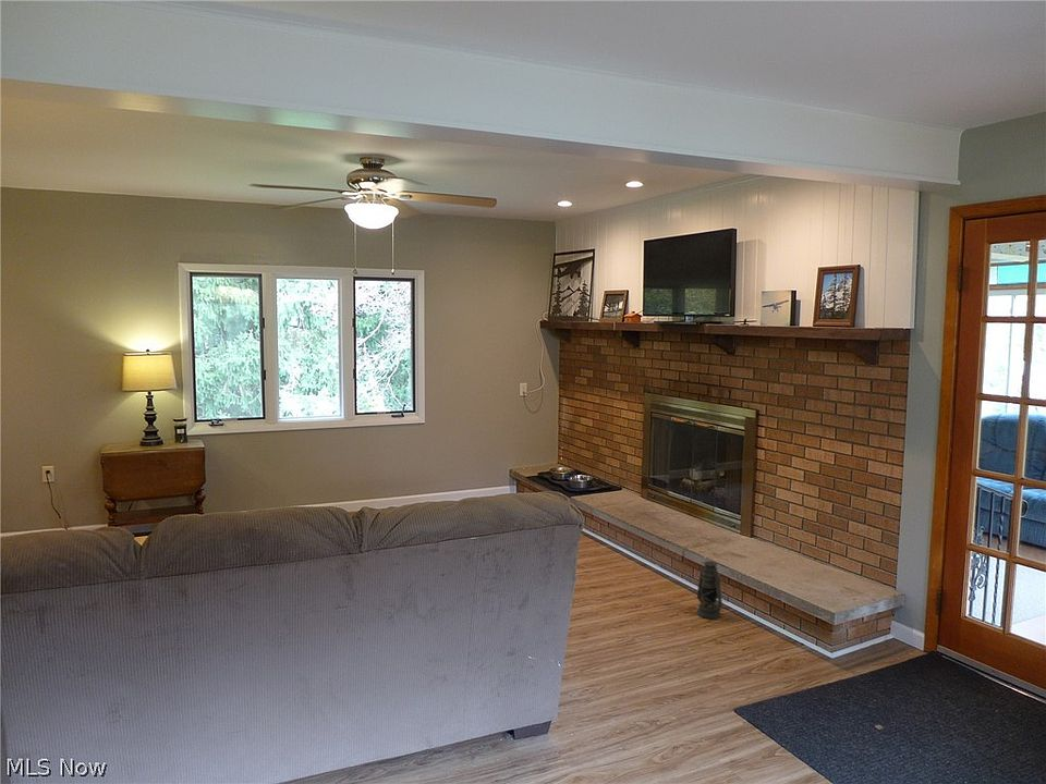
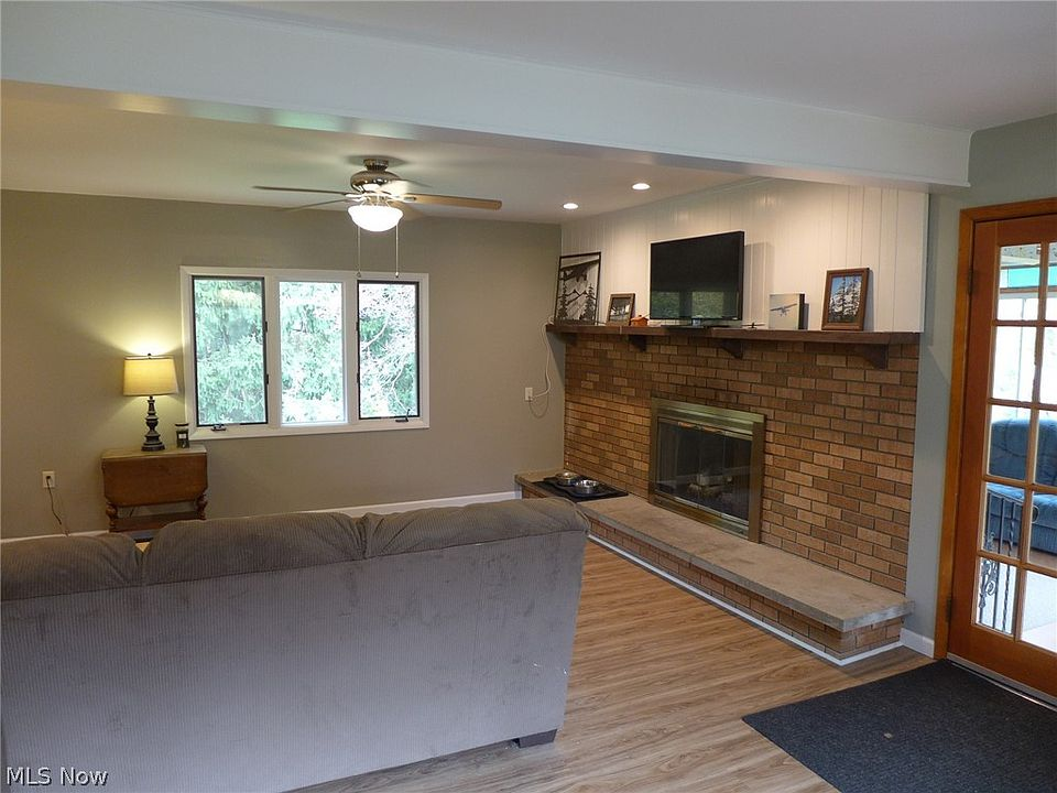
- lantern [696,560,729,620]
